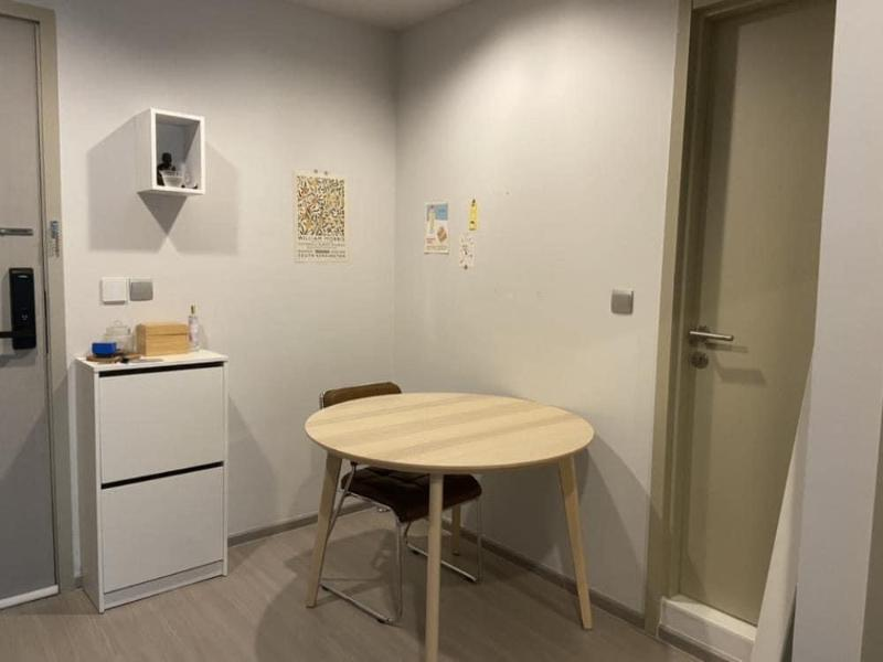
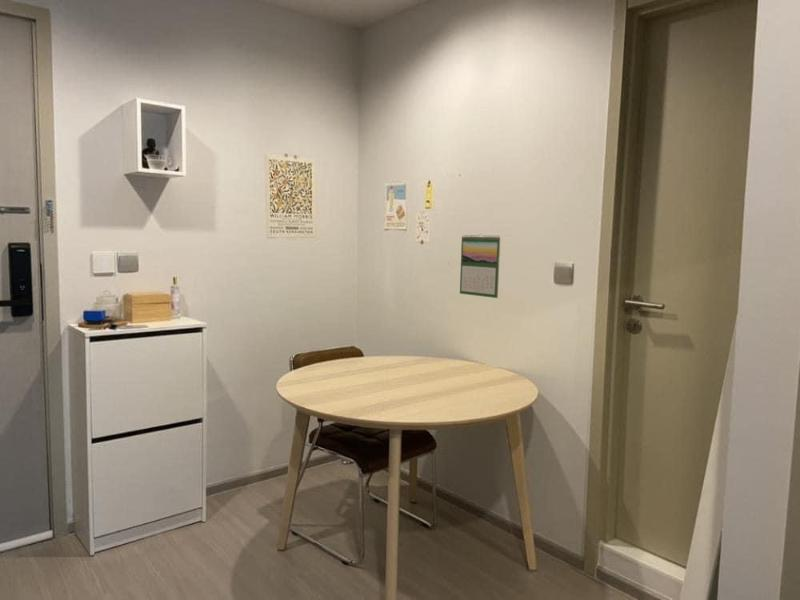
+ calendar [459,233,501,299]
